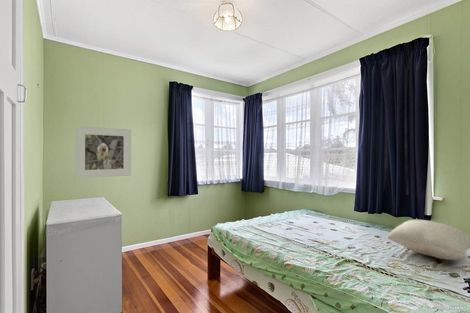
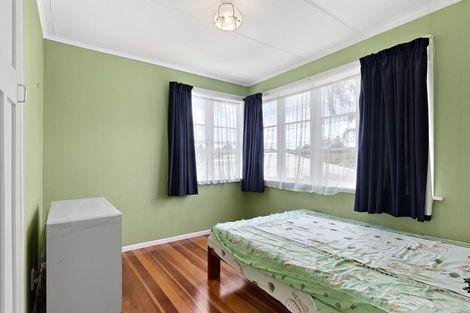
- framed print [75,125,132,179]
- pillow [386,219,470,261]
